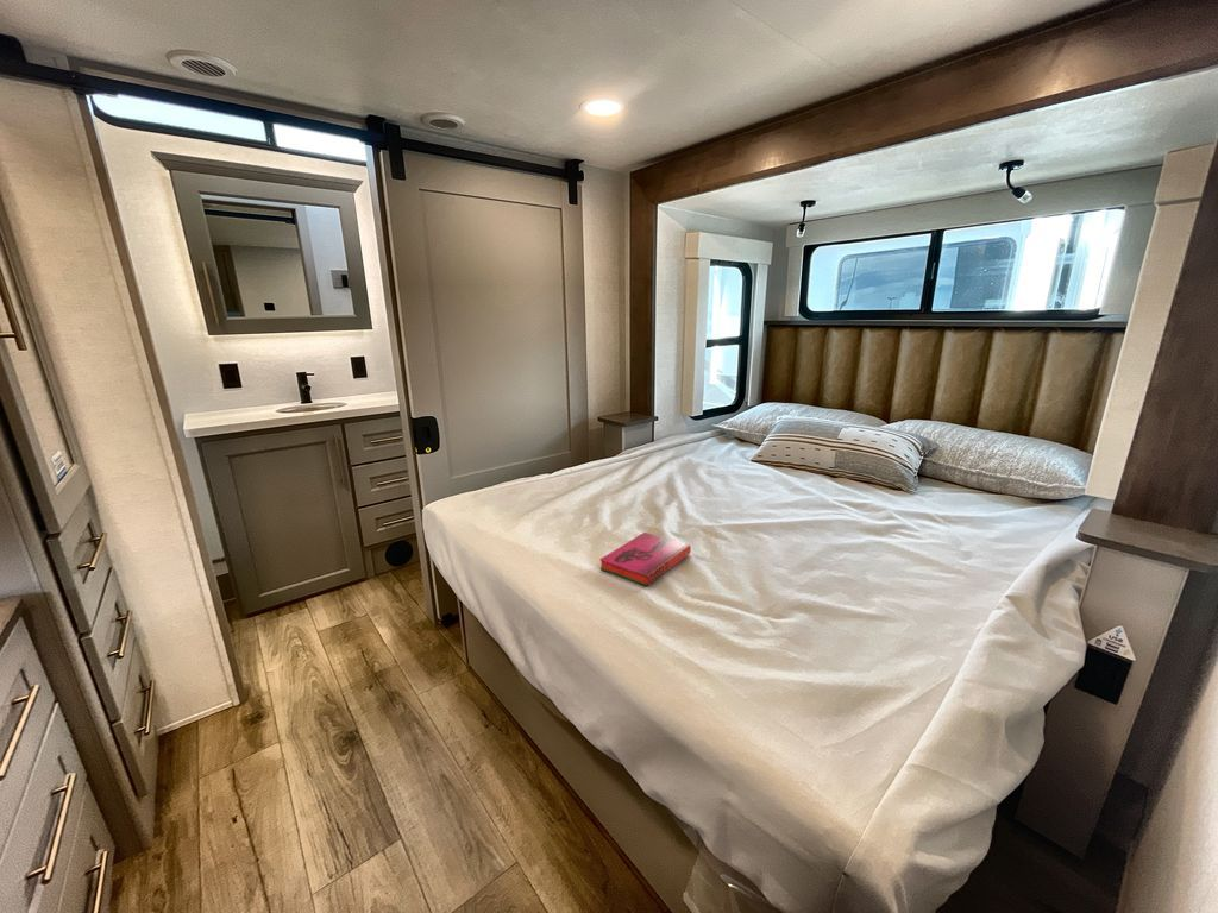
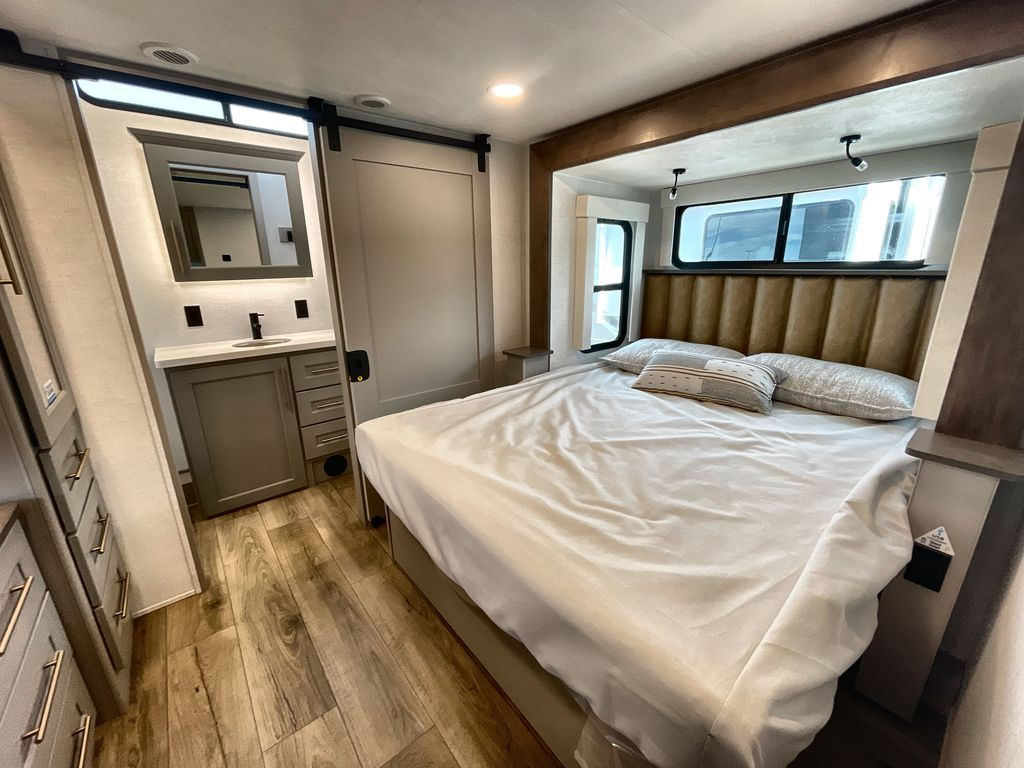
- hardback book [598,531,692,587]
